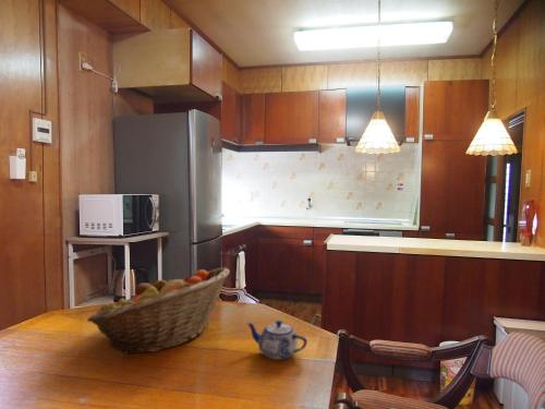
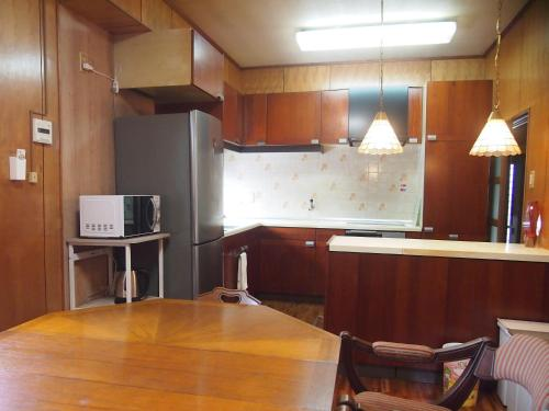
- fruit basket [86,266,230,356]
- teapot [246,320,308,361]
